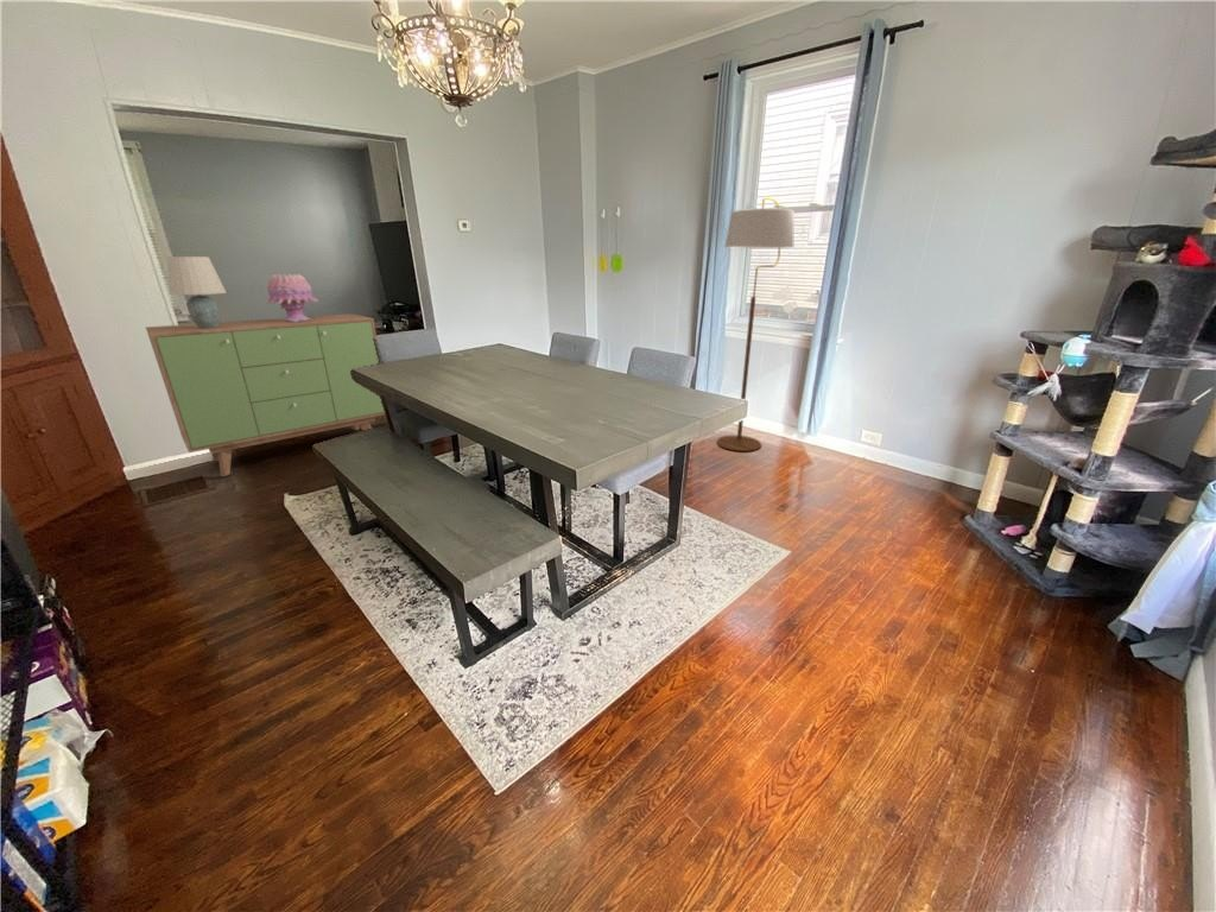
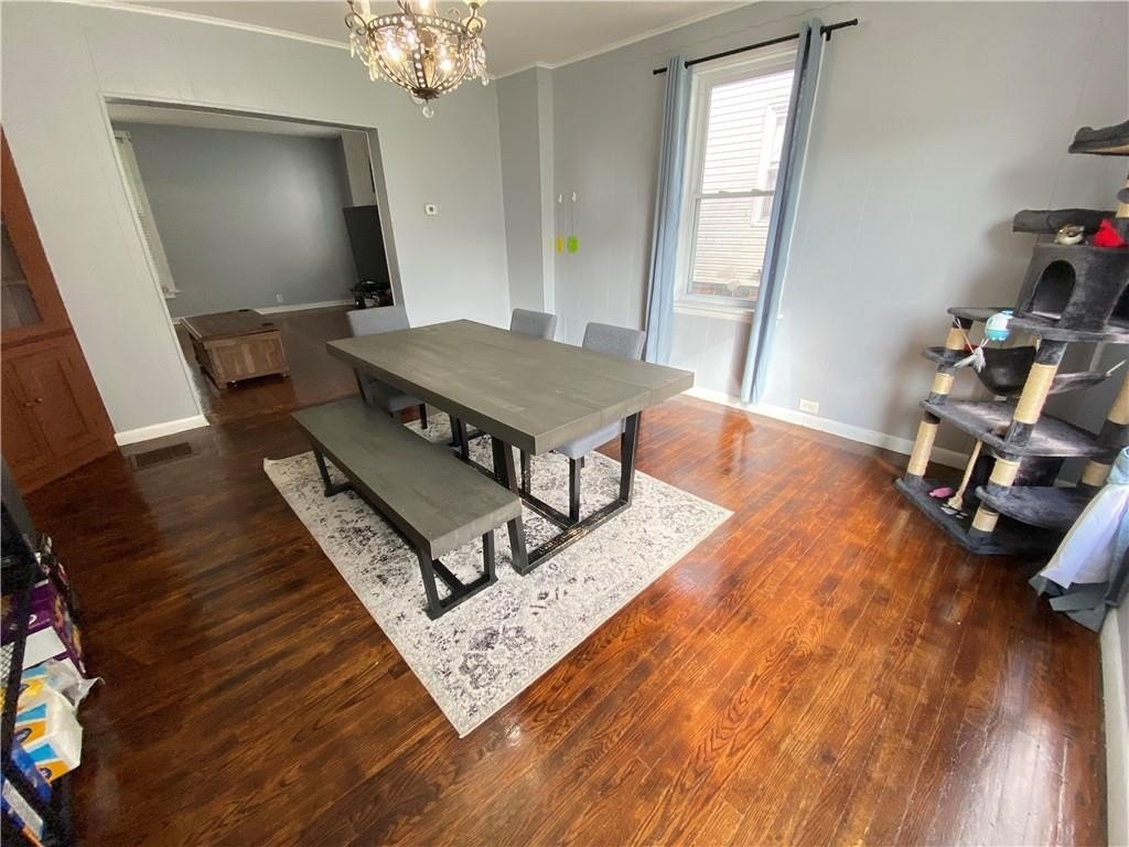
- table lamp [166,255,228,329]
- floor lamp [716,196,796,452]
- sideboard [145,312,386,477]
- decorative vase [265,272,321,322]
